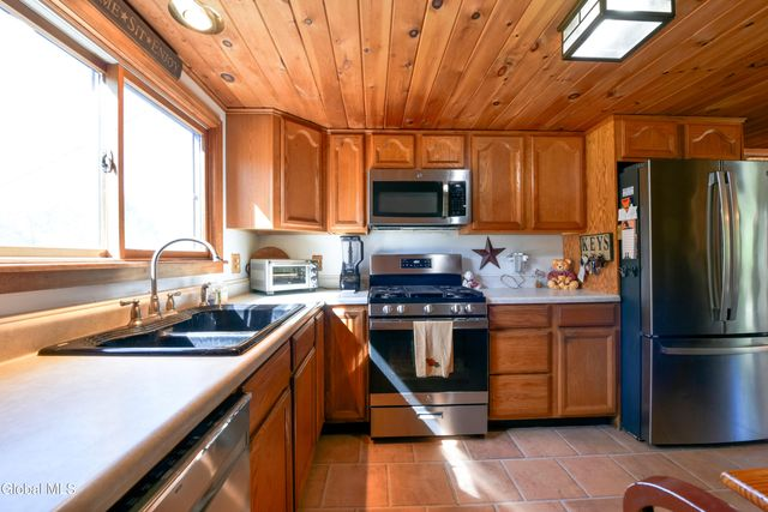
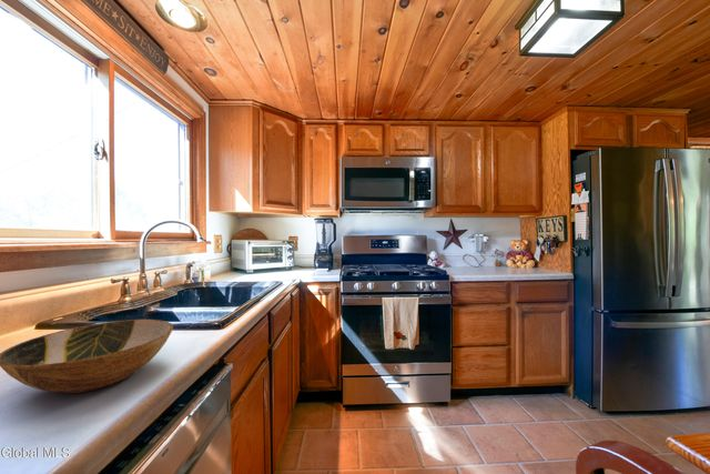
+ bowl [0,319,174,394]
